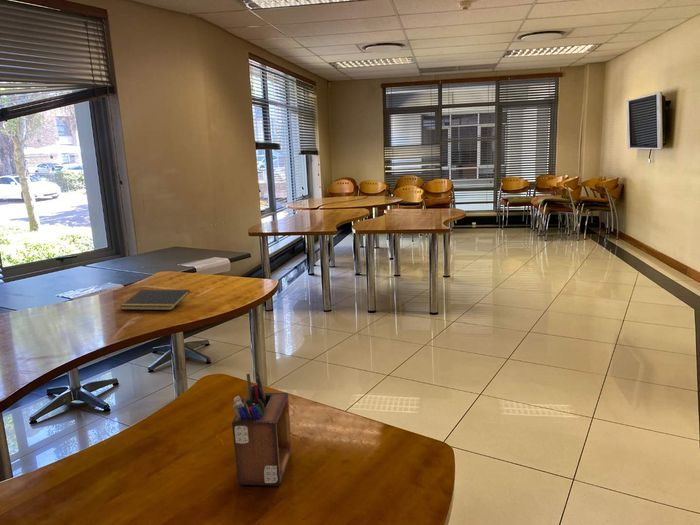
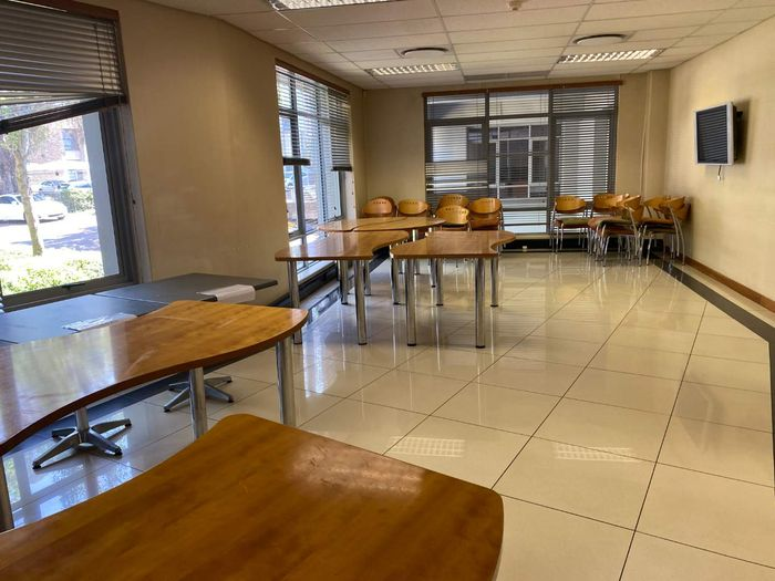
- desk organizer [231,371,293,487]
- notepad [119,289,191,311]
